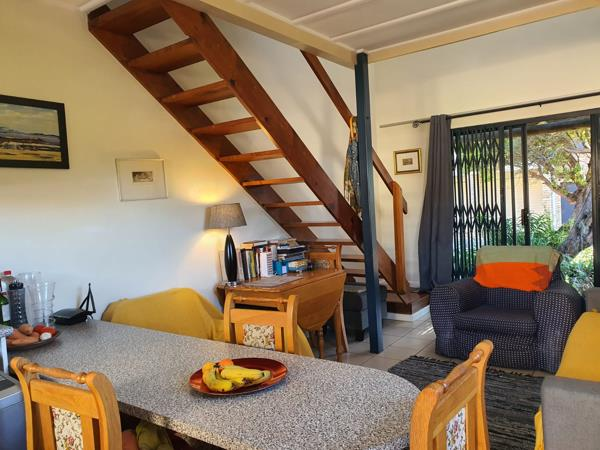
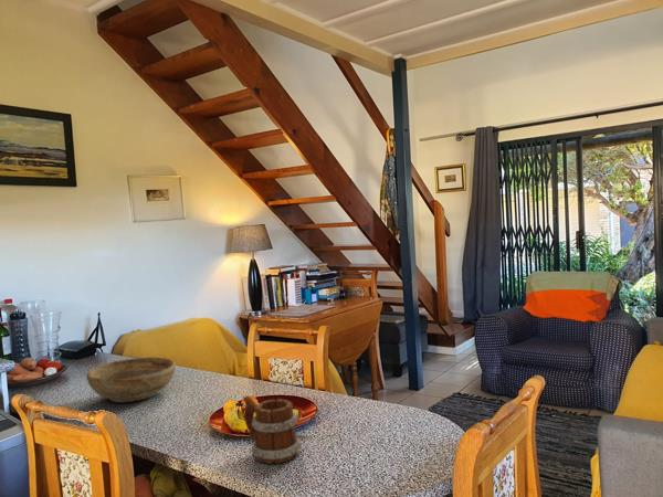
+ mug [242,394,303,465]
+ bowl [85,357,177,403]
